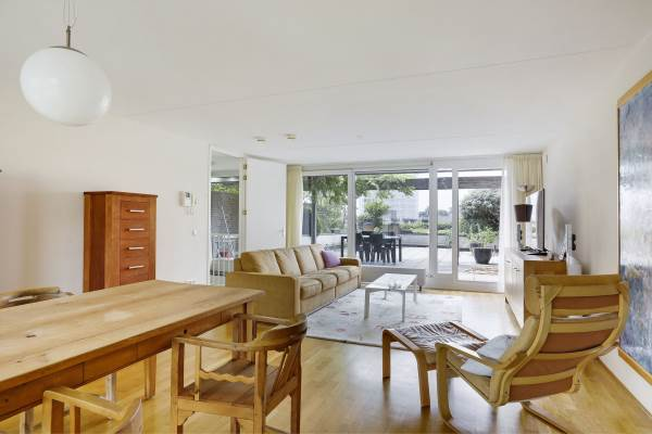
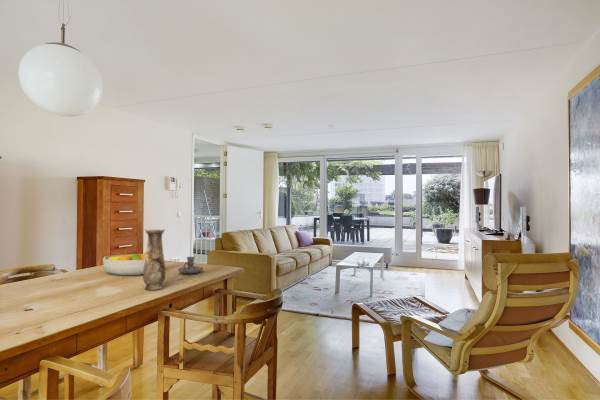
+ fruit bowl [102,251,146,276]
+ candle holder [177,256,204,275]
+ vase [142,228,166,291]
